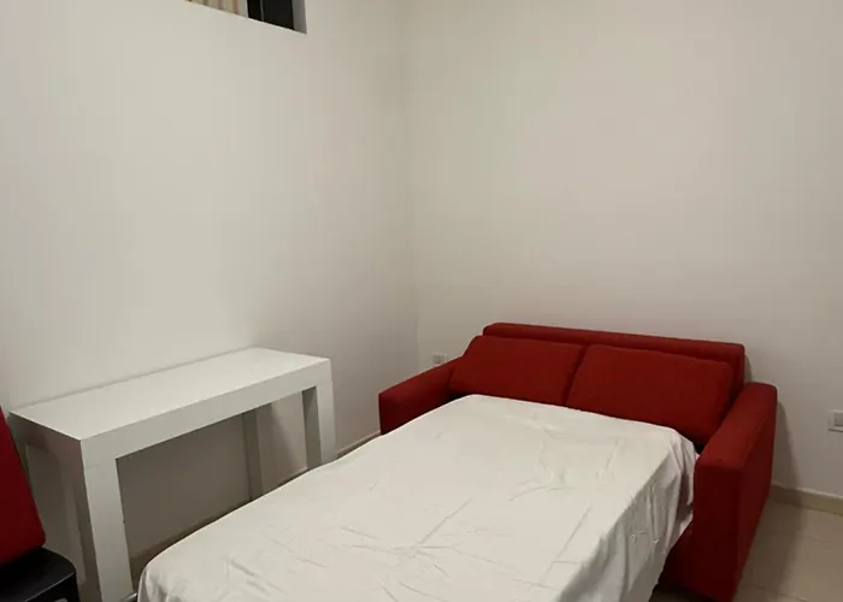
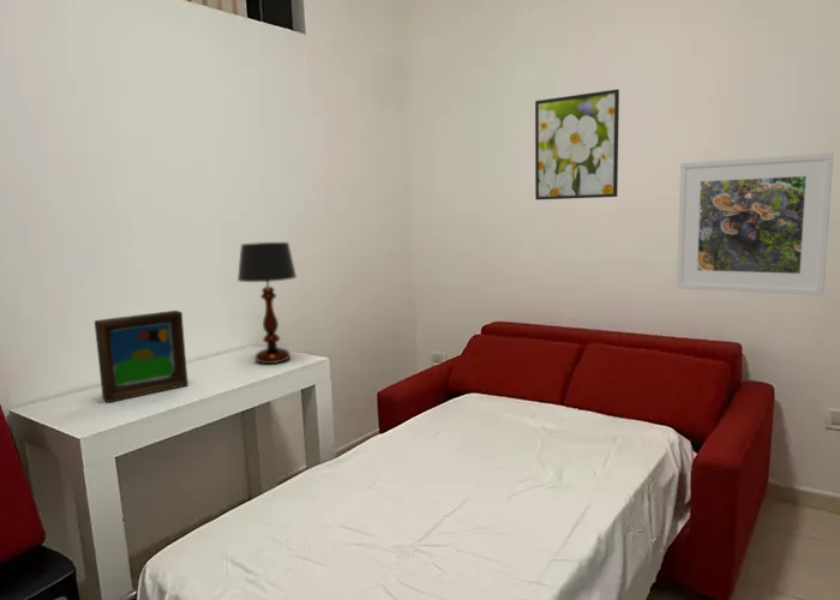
+ table lamp [236,241,298,365]
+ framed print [676,151,834,296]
+ picture frame [94,310,190,403]
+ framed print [534,88,620,200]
